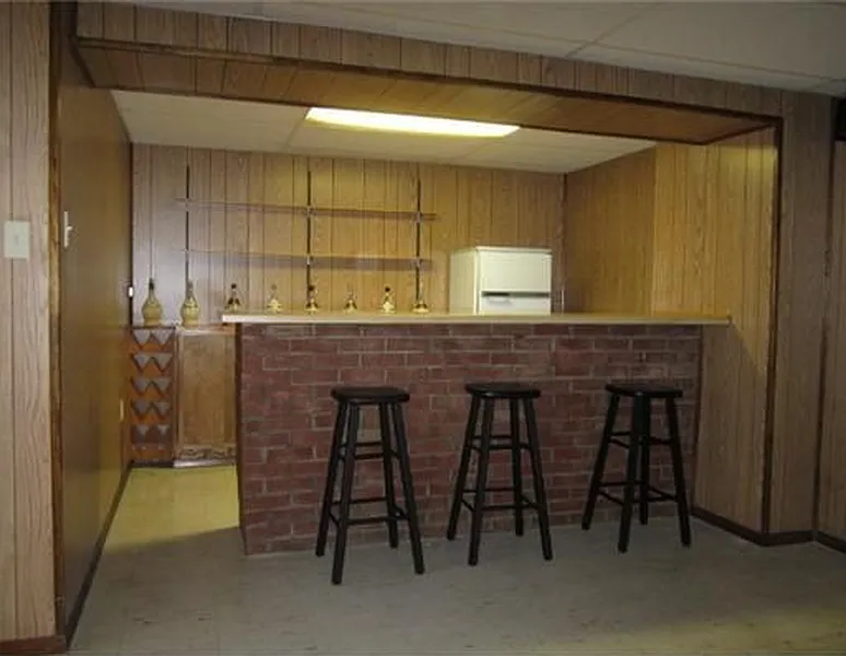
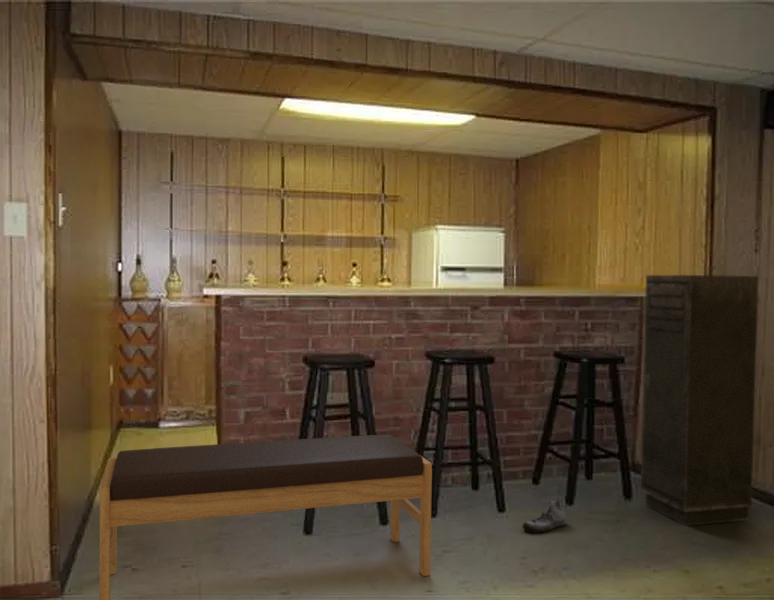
+ bench [99,433,433,600]
+ shoe [522,498,568,534]
+ storage cabinet [640,274,760,527]
